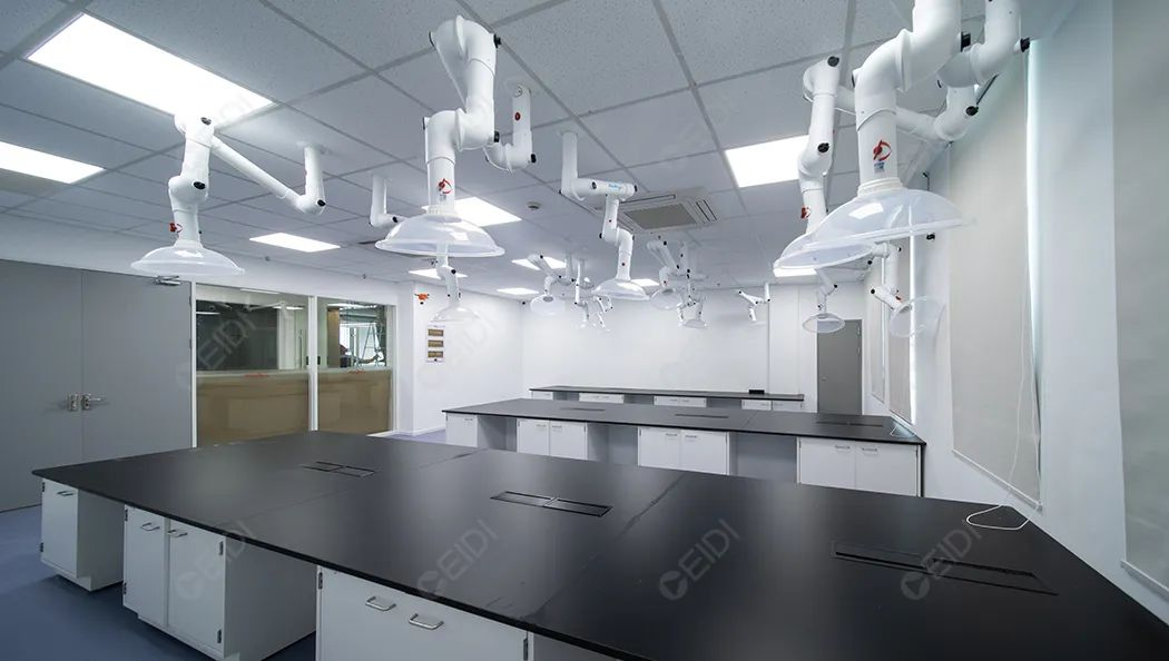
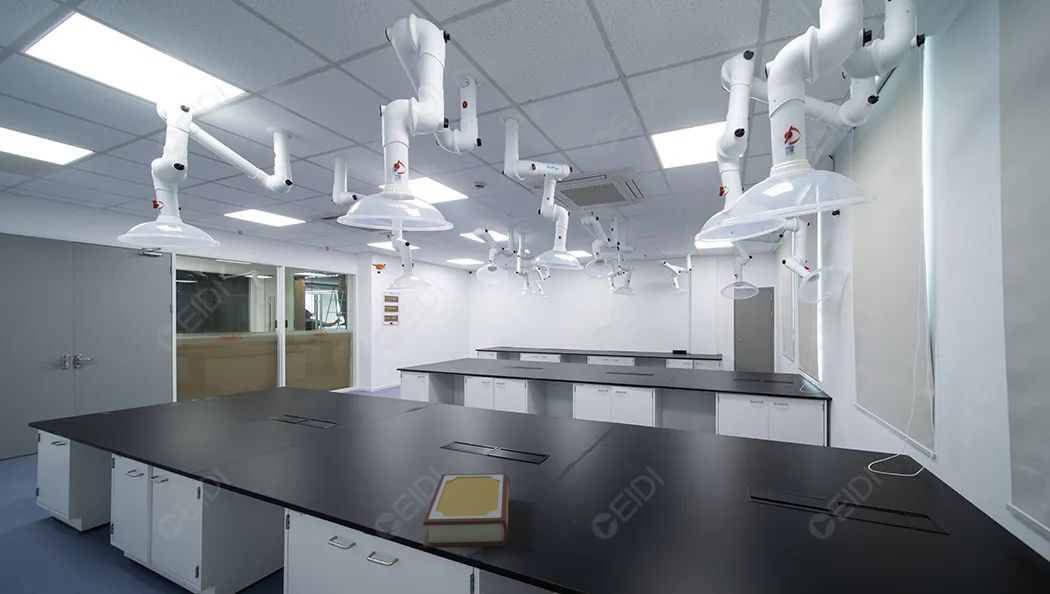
+ book [422,472,510,549]
